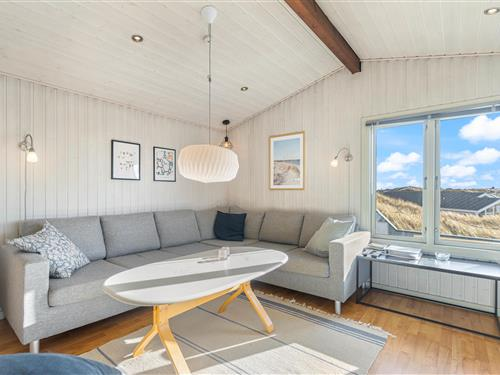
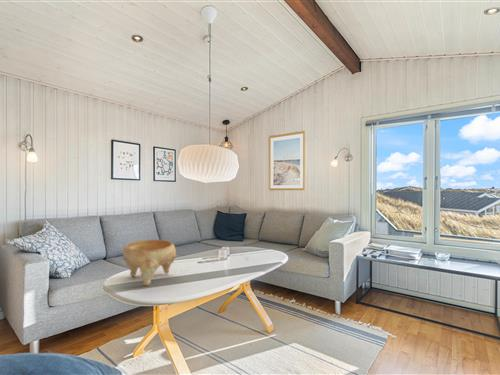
+ decorative bowl [122,239,177,287]
